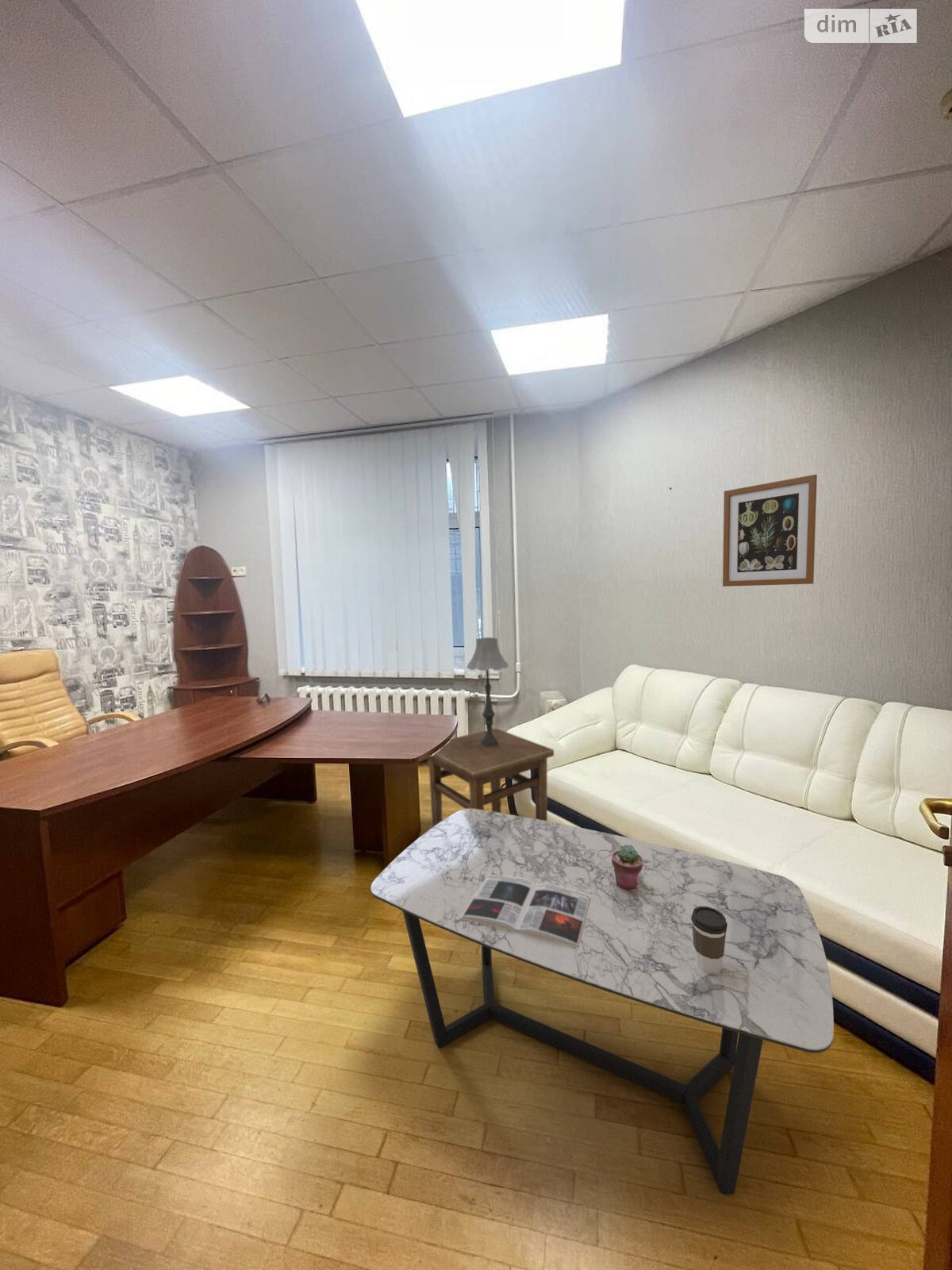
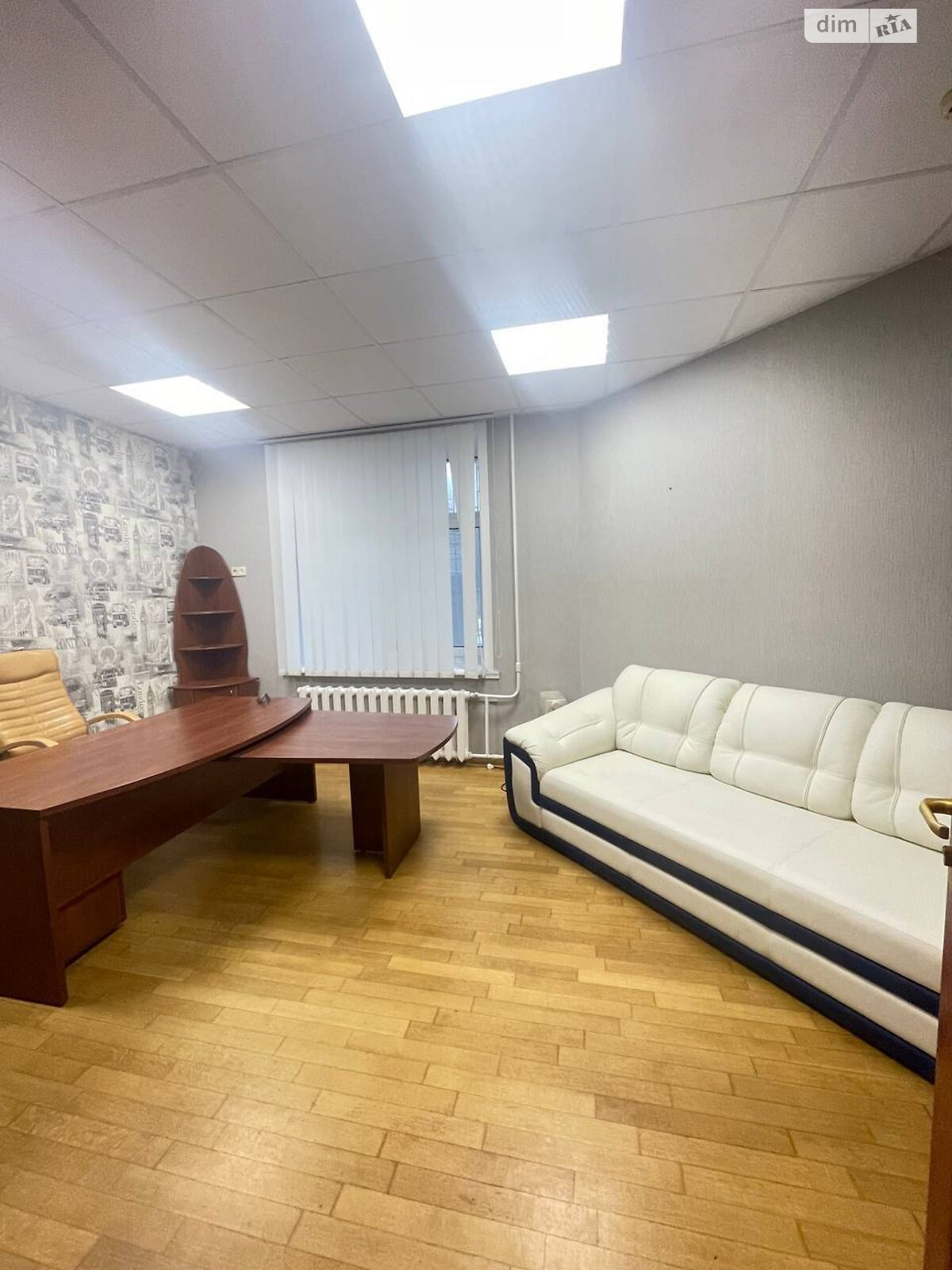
- coffee table [370,809,835,1195]
- table lamp [466,637,509,747]
- potted succulent [612,845,643,890]
- wall art [722,474,818,587]
- magazine [462,875,591,948]
- side table [428,727,555,827]
- coffee cup [691,906,727,974]
